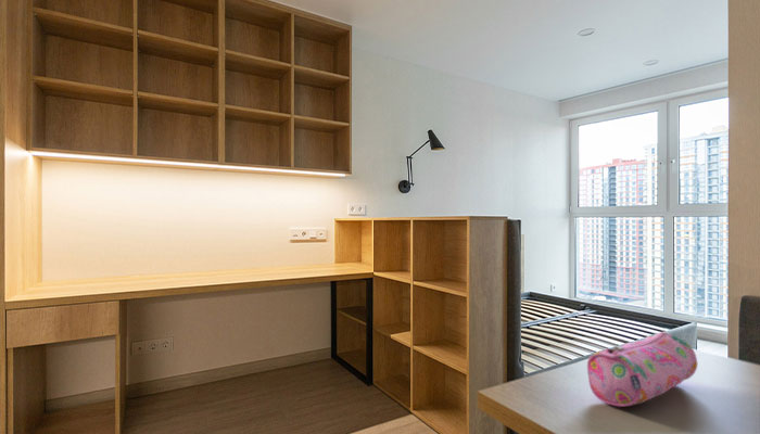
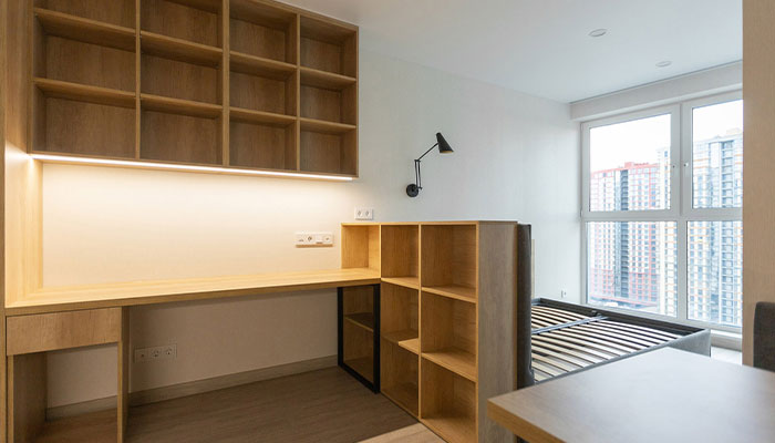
- pencil case [586,331,698,408]
